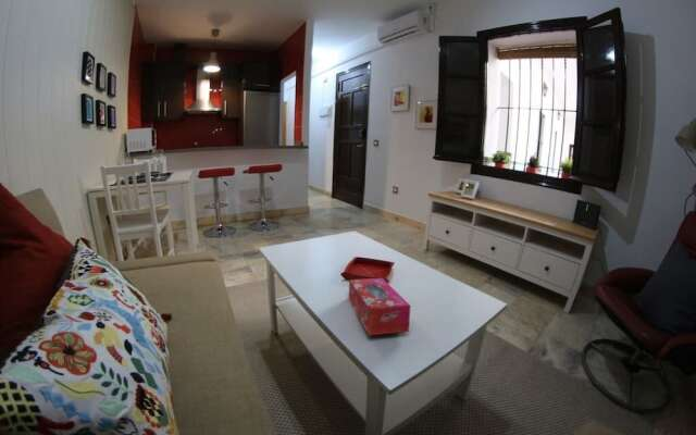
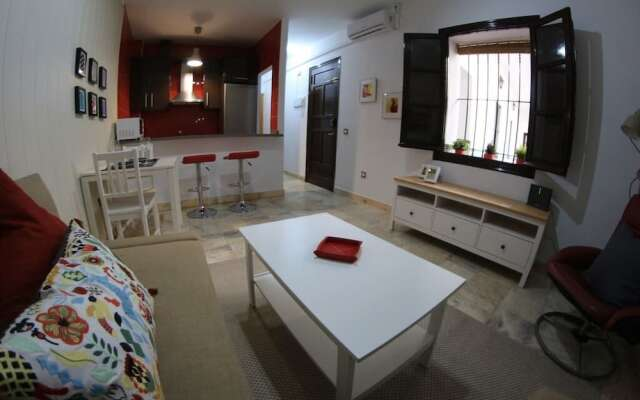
- tissue box [348,277,411,336]
